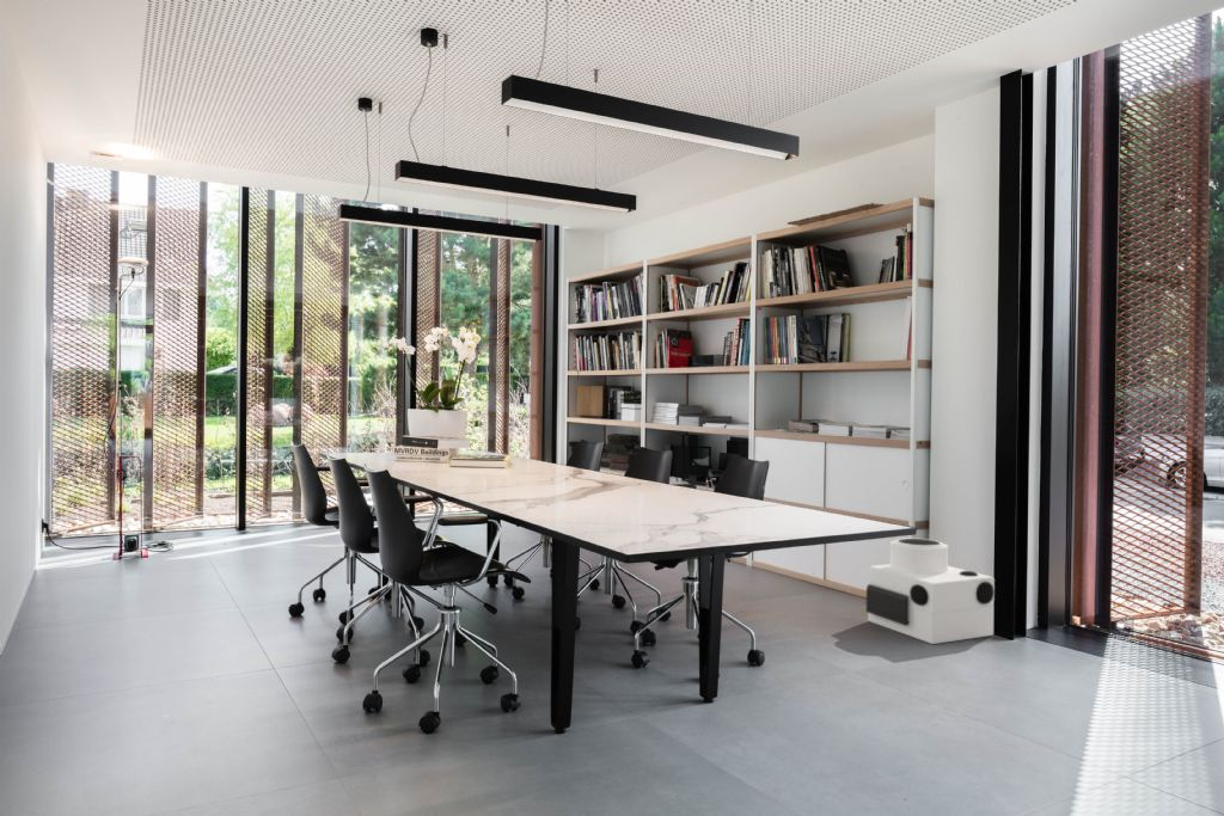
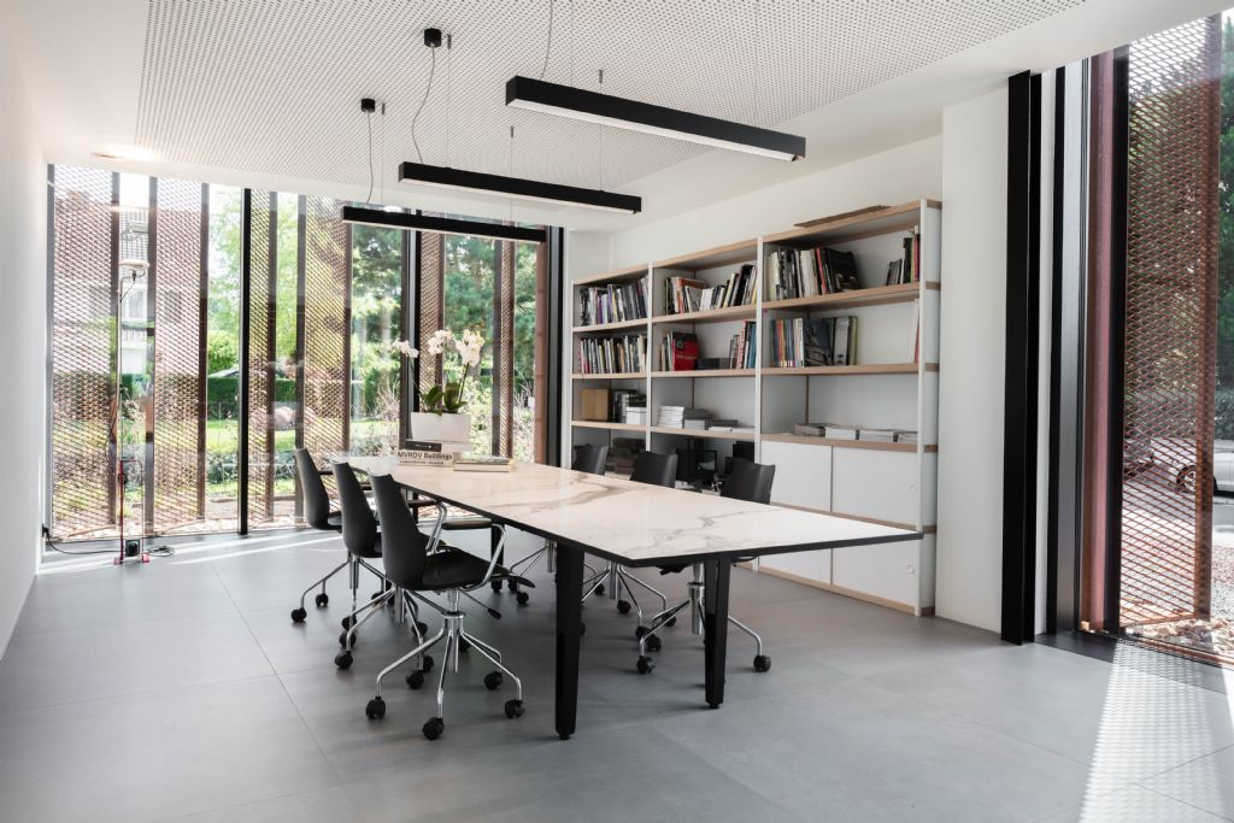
- action camera [865,538,996,645]
